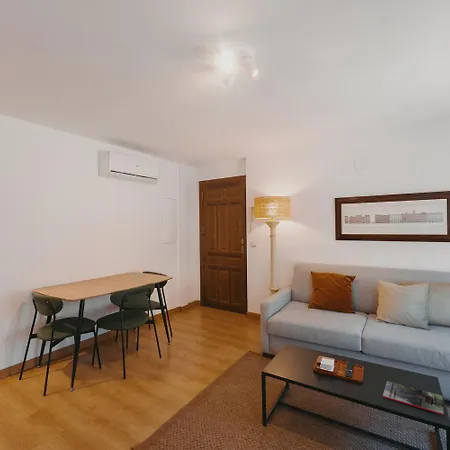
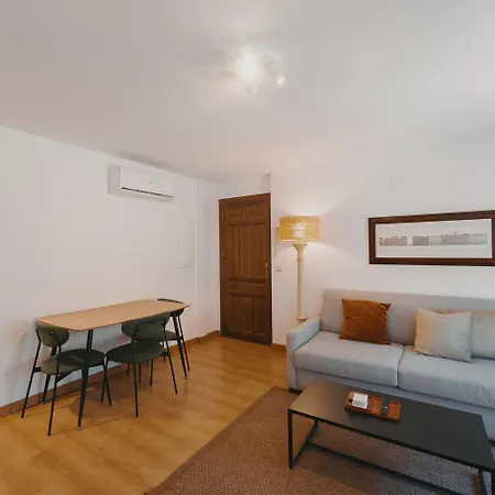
- magazine [382,380,445,416]
